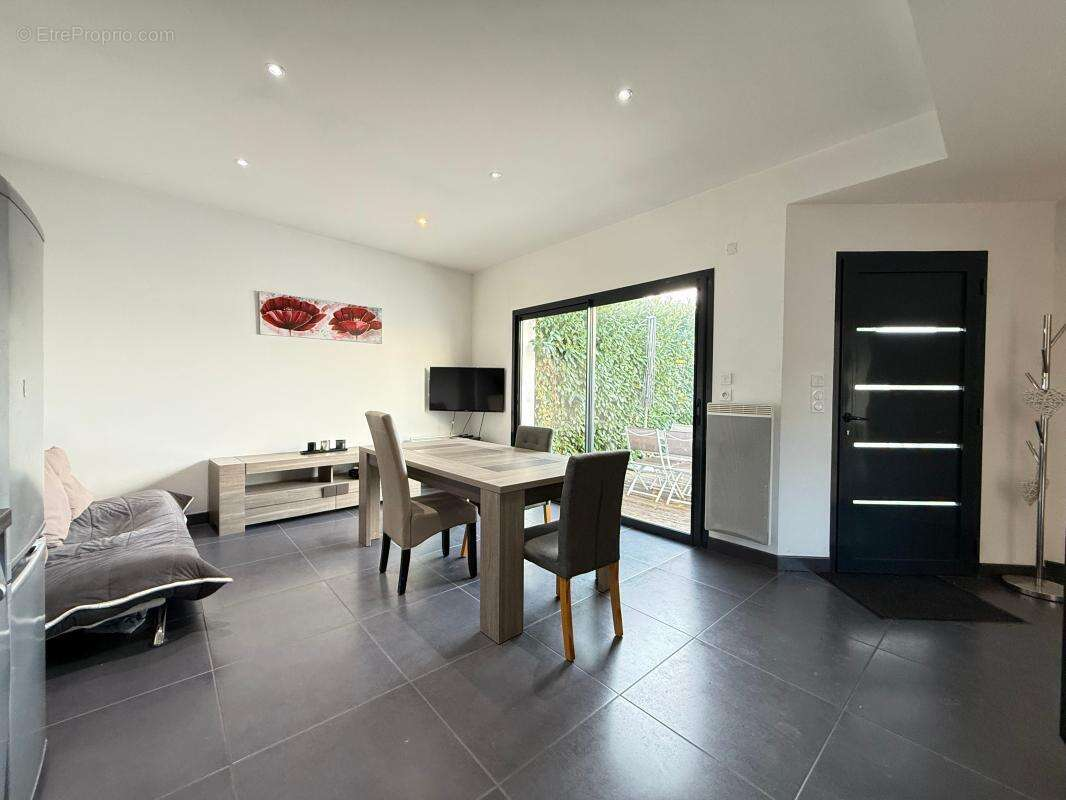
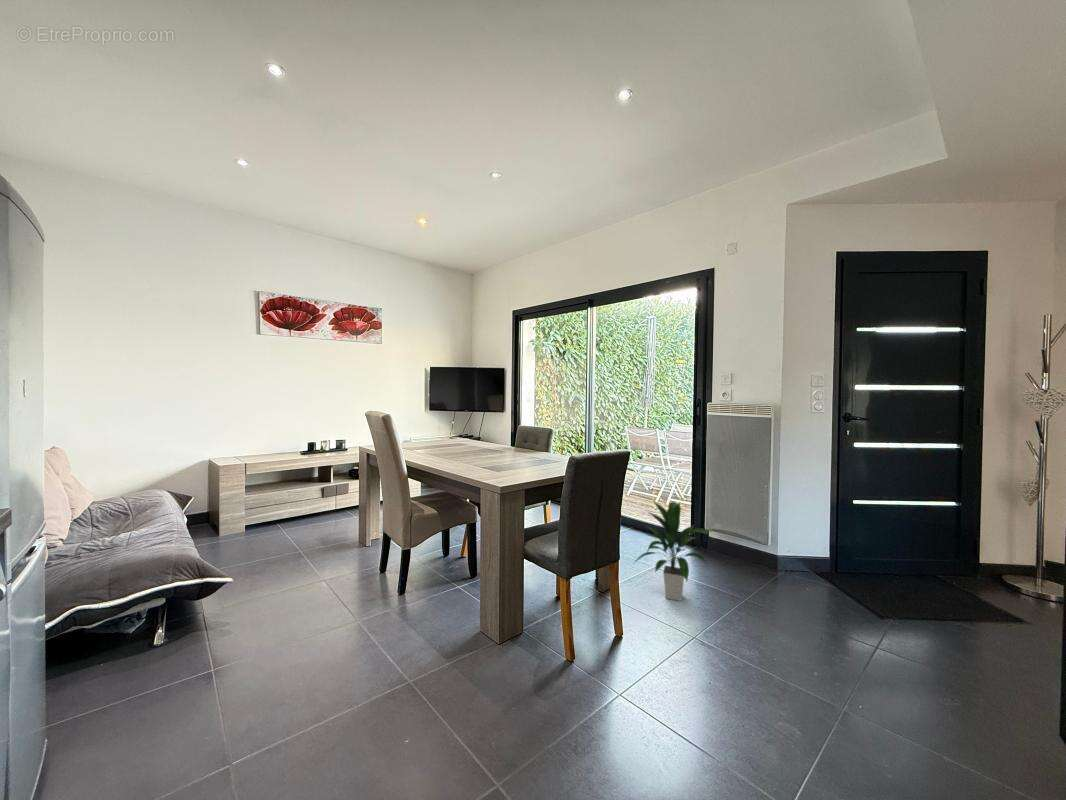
+ indoor plant [633,500,714,602]
